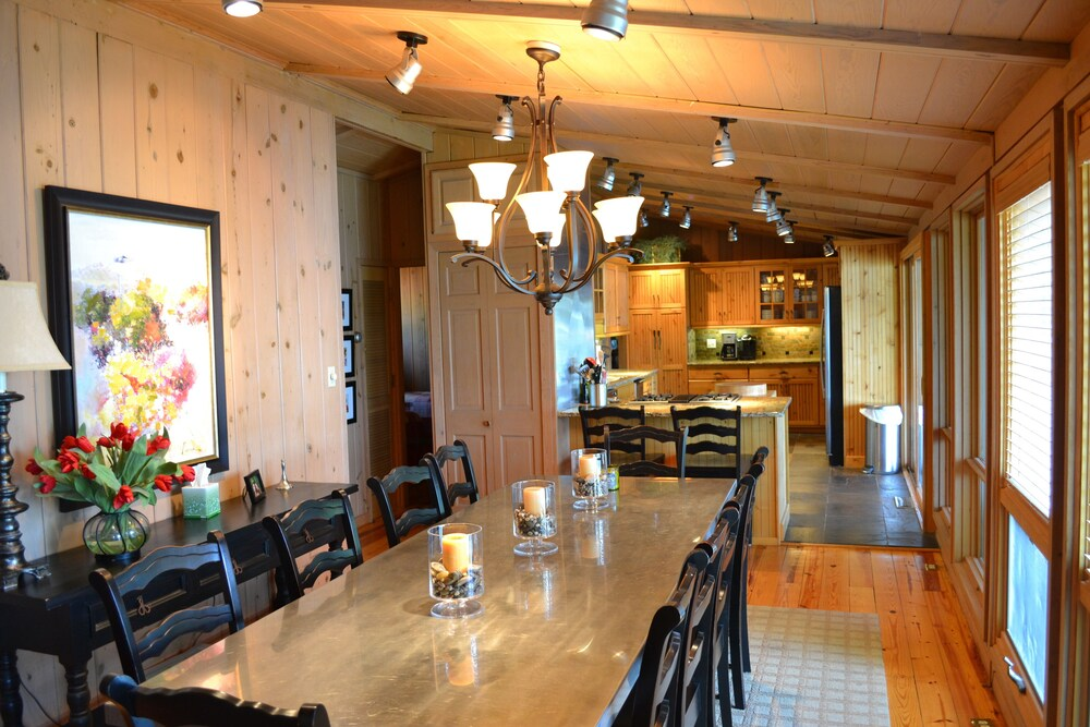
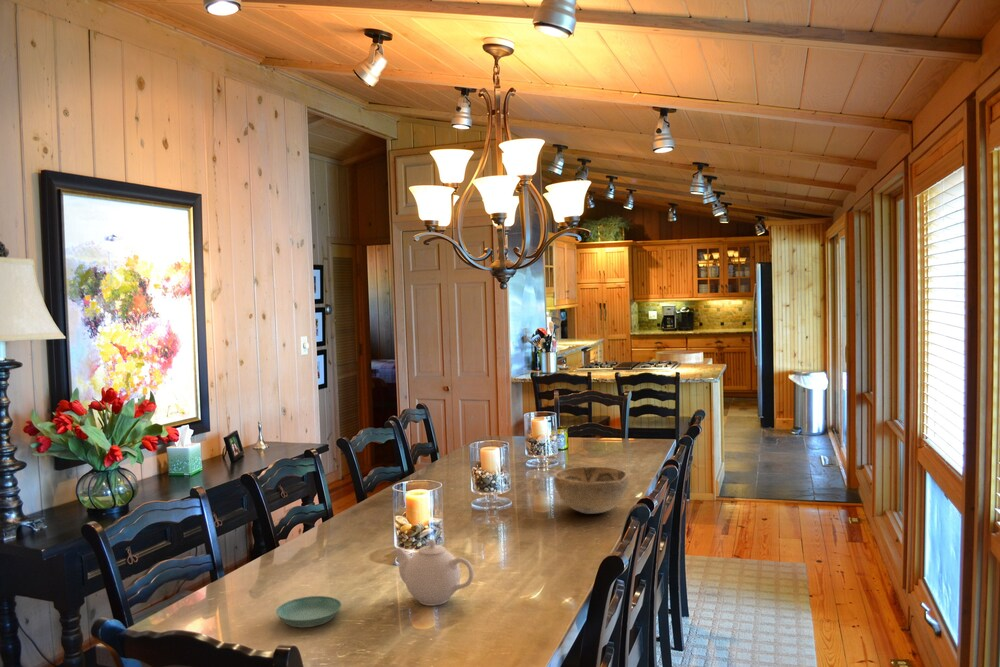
+ teapot [392,538,475,607]
+ saucer [275,595,343,628]
+ decorative bowl [553,466,629,515]
